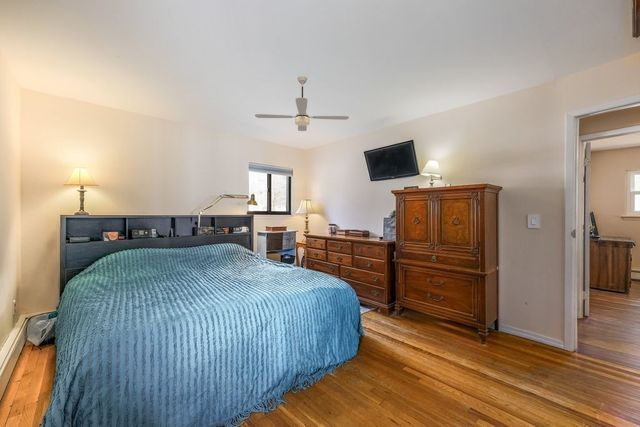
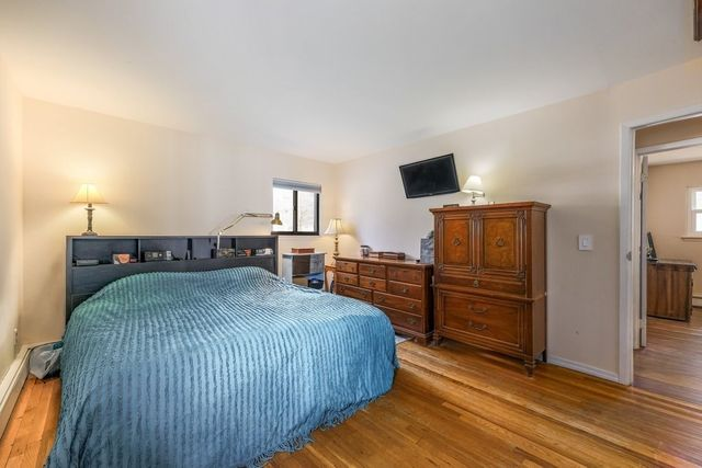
- ceiling fan [254,75,350,132]
